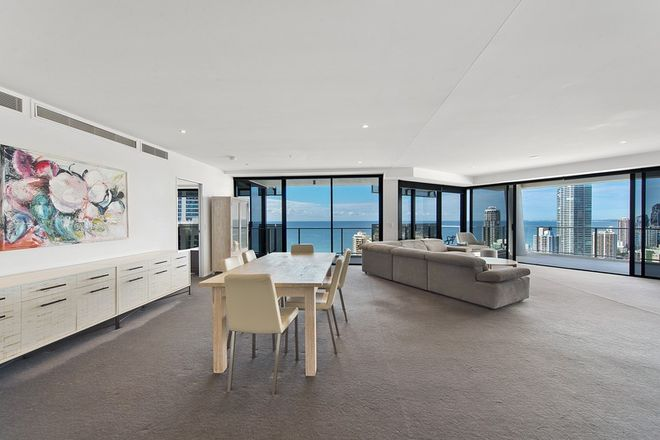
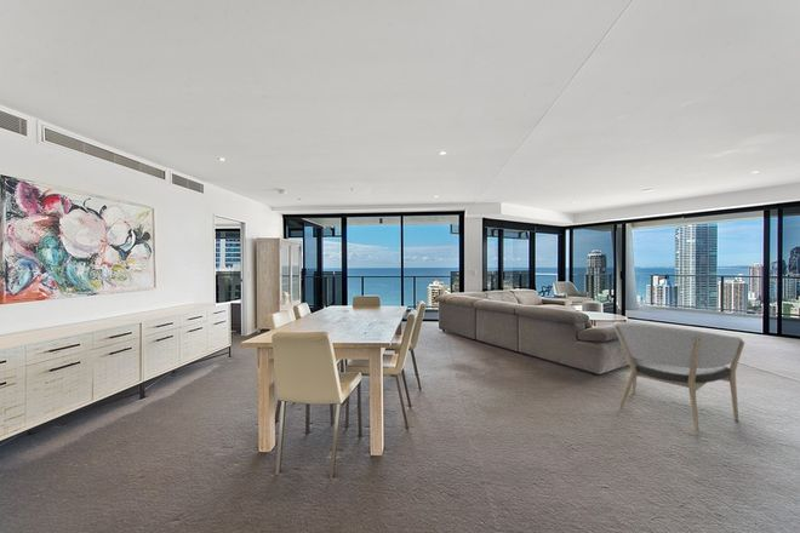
+ armchair [612,320,745,434]
